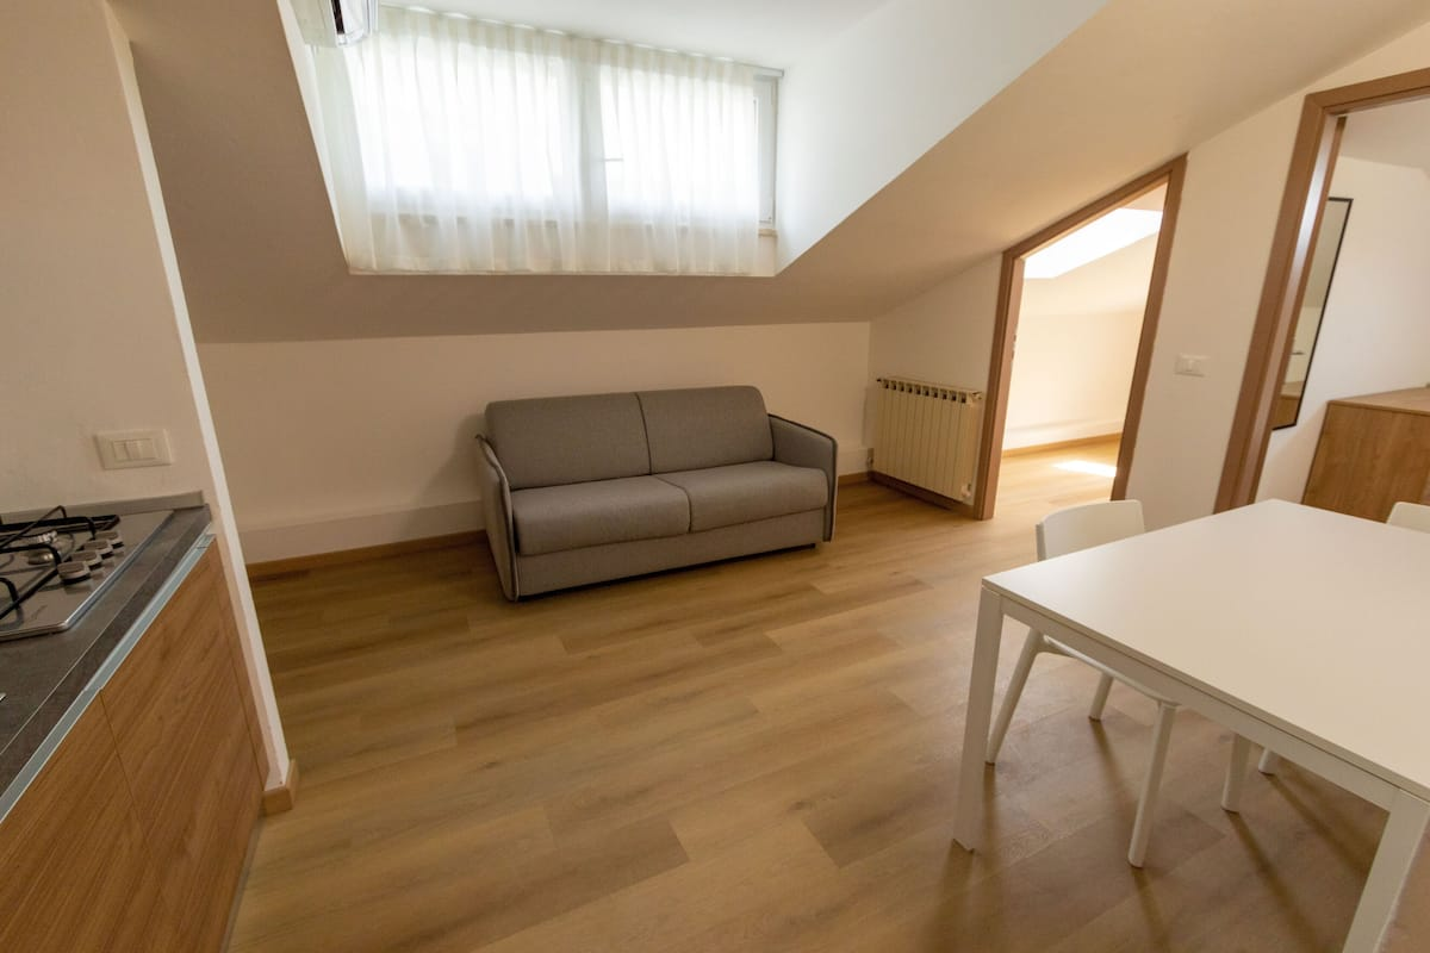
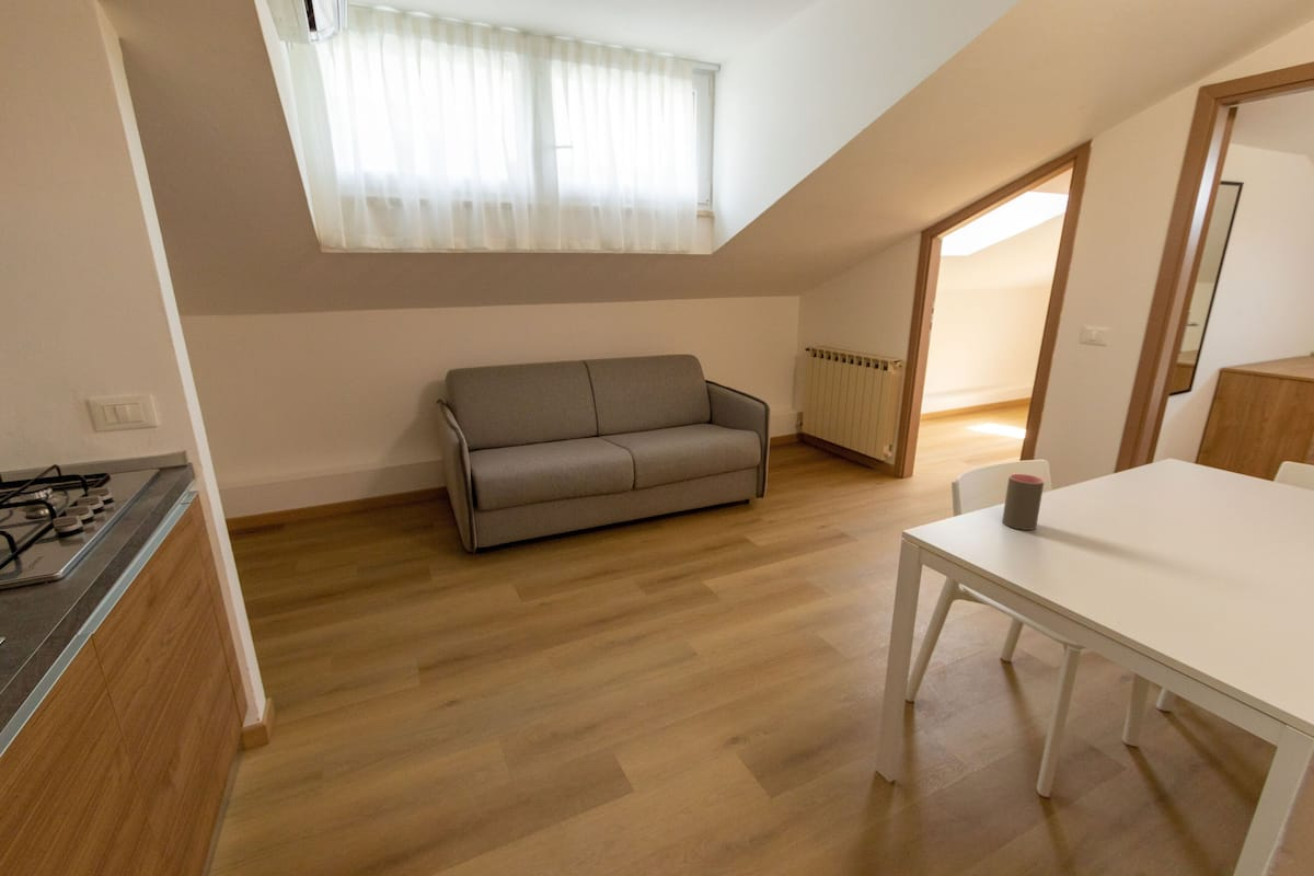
+ cup [1001,473,1046,531]
